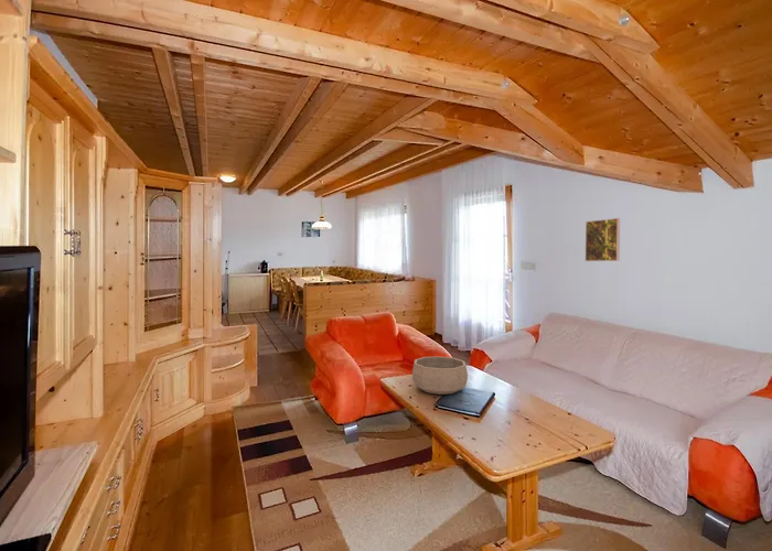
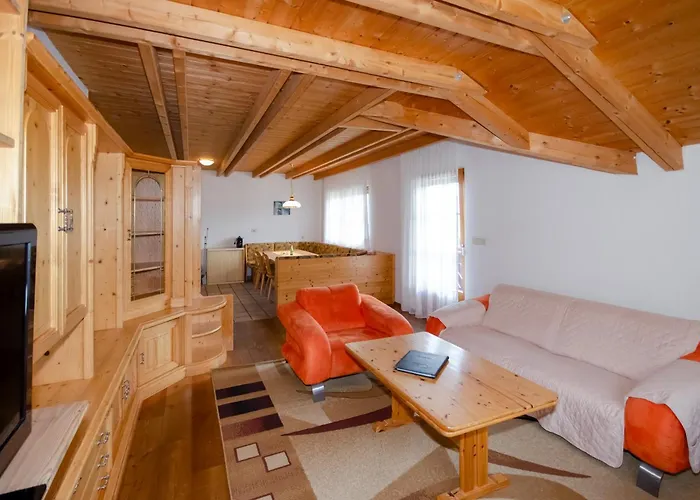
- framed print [585,217,621,262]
- decorative bowl [411,356,469,396]
